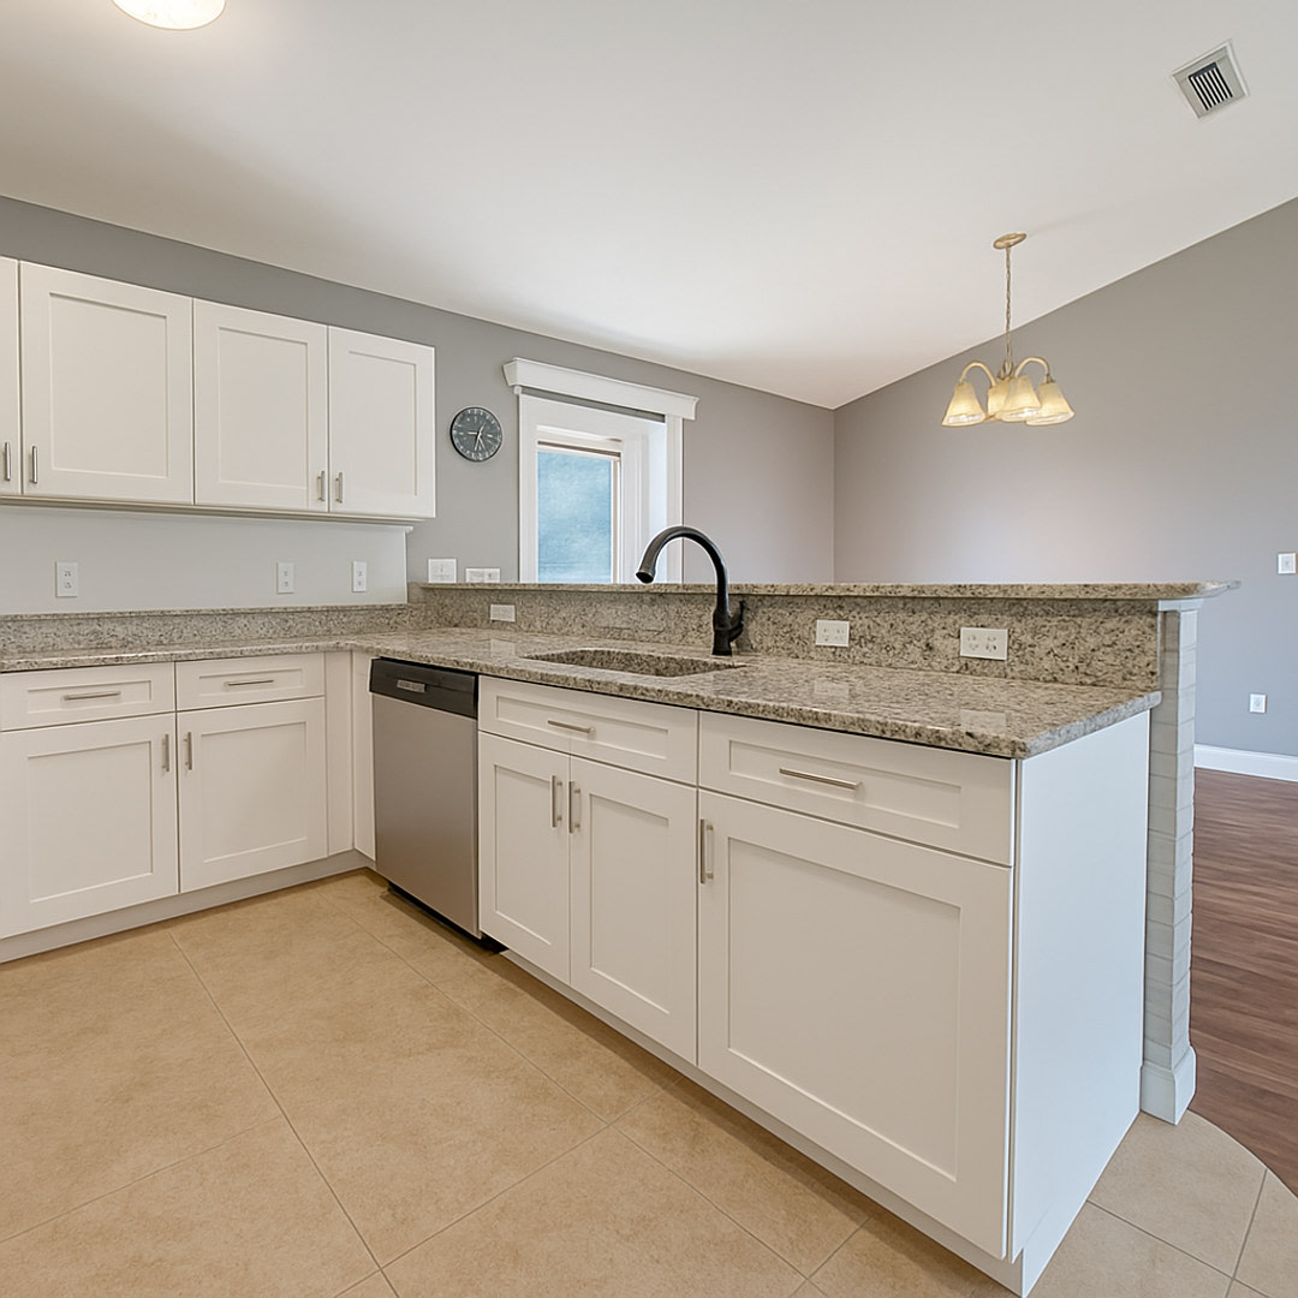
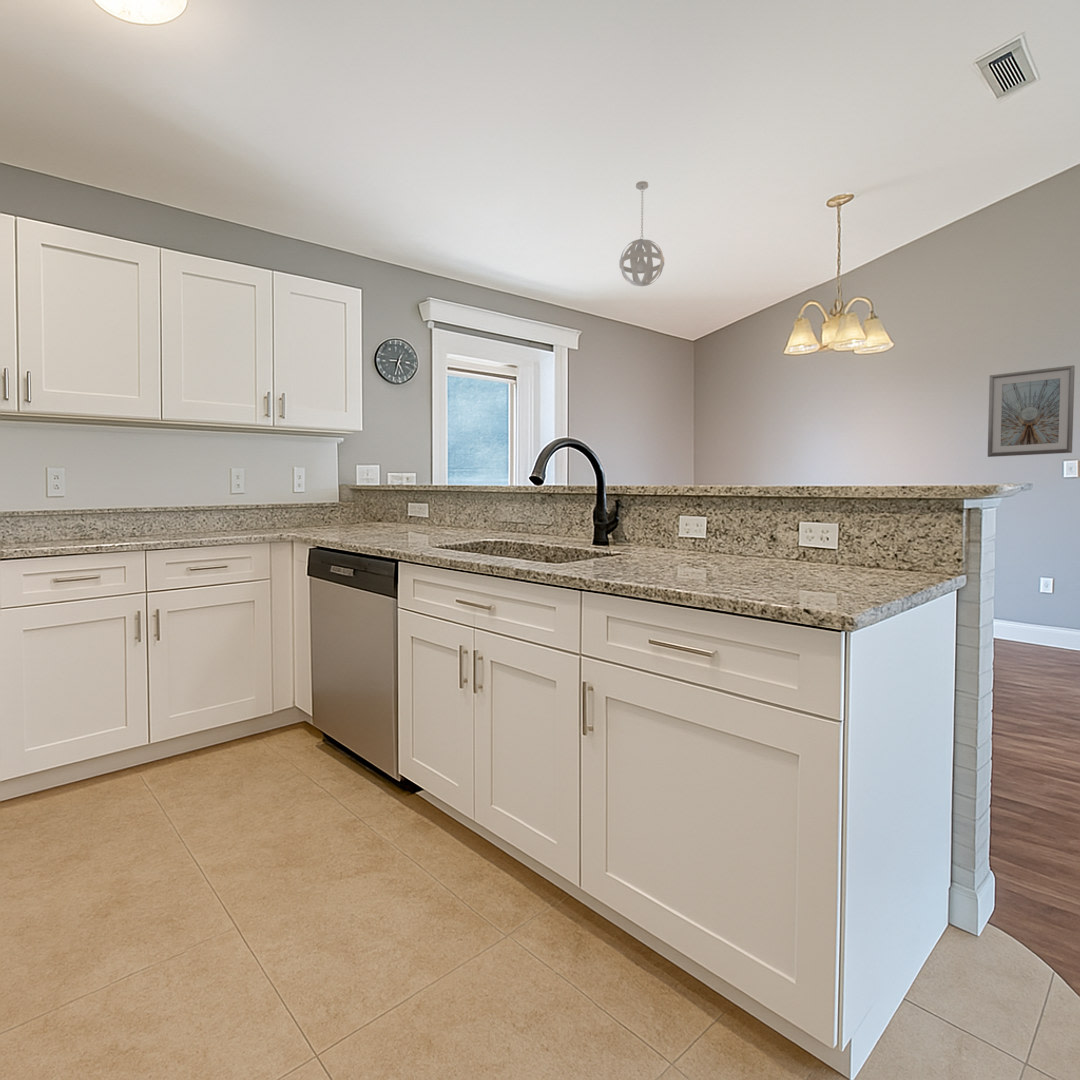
+ pendant light [619,180,665,287]
+ picture frame [987,364,1076,458]
